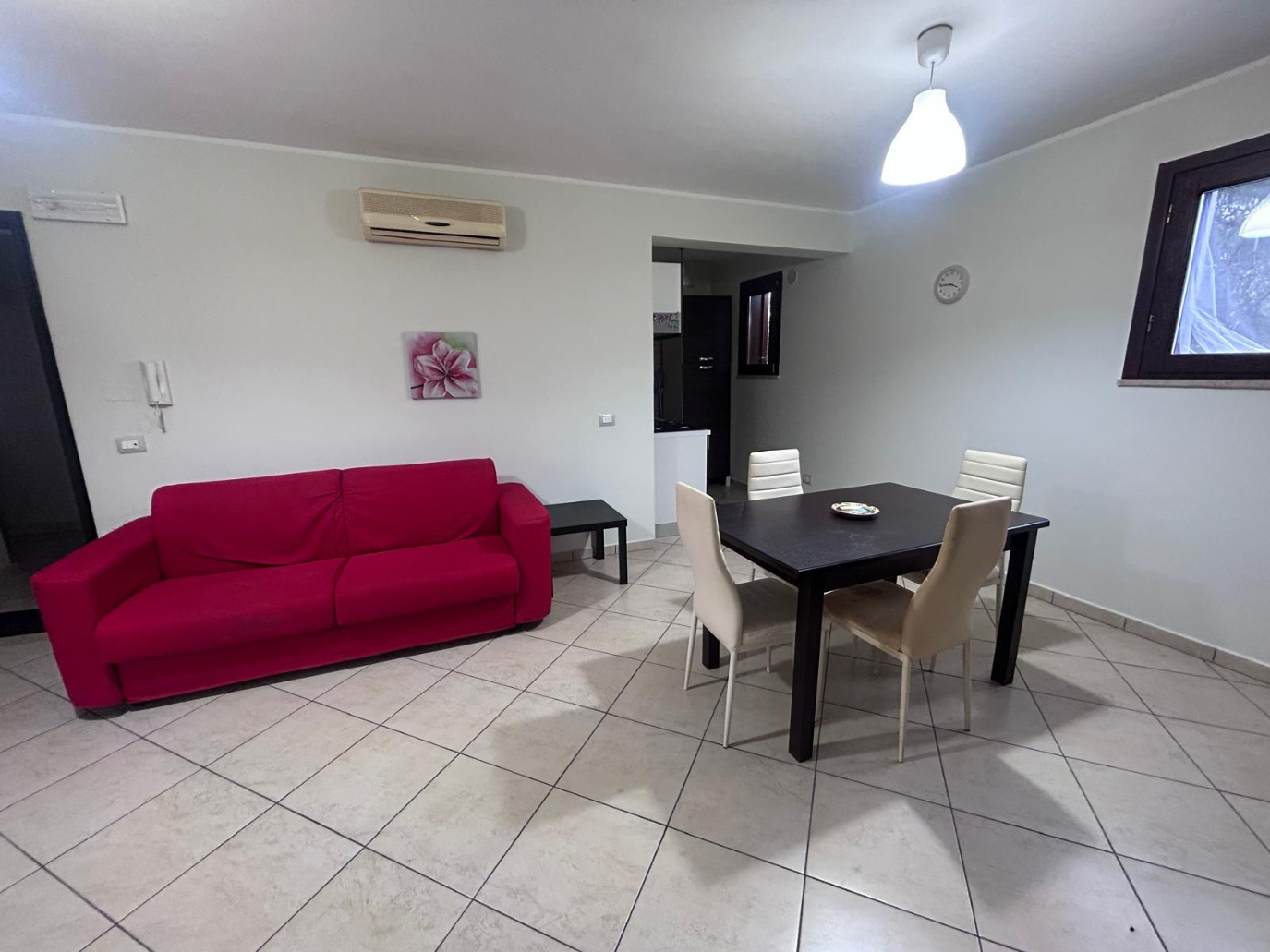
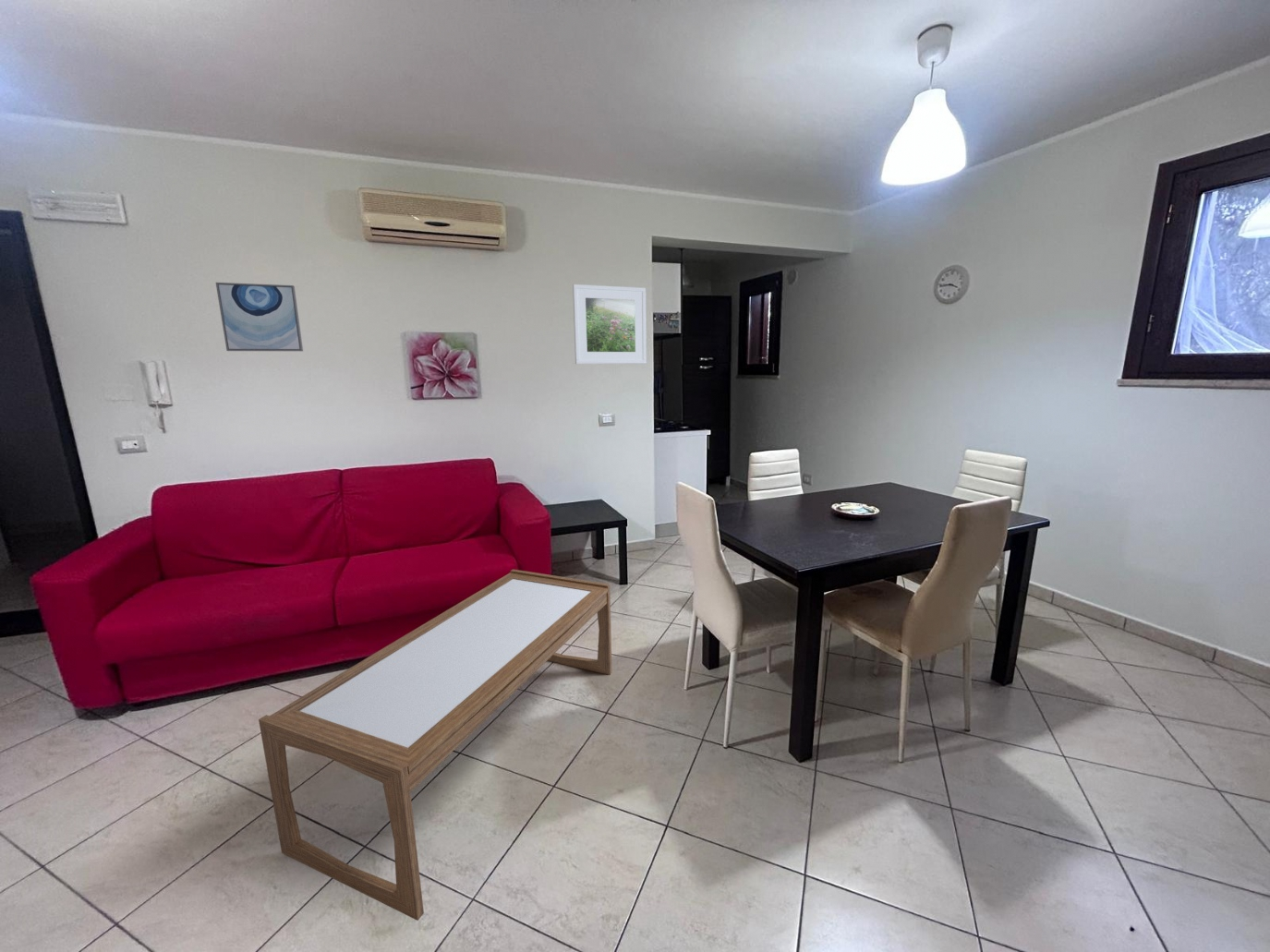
+ wall art [215,282,304,352]
+ coffee table [258,569,612,922]
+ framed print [572,283,647,365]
